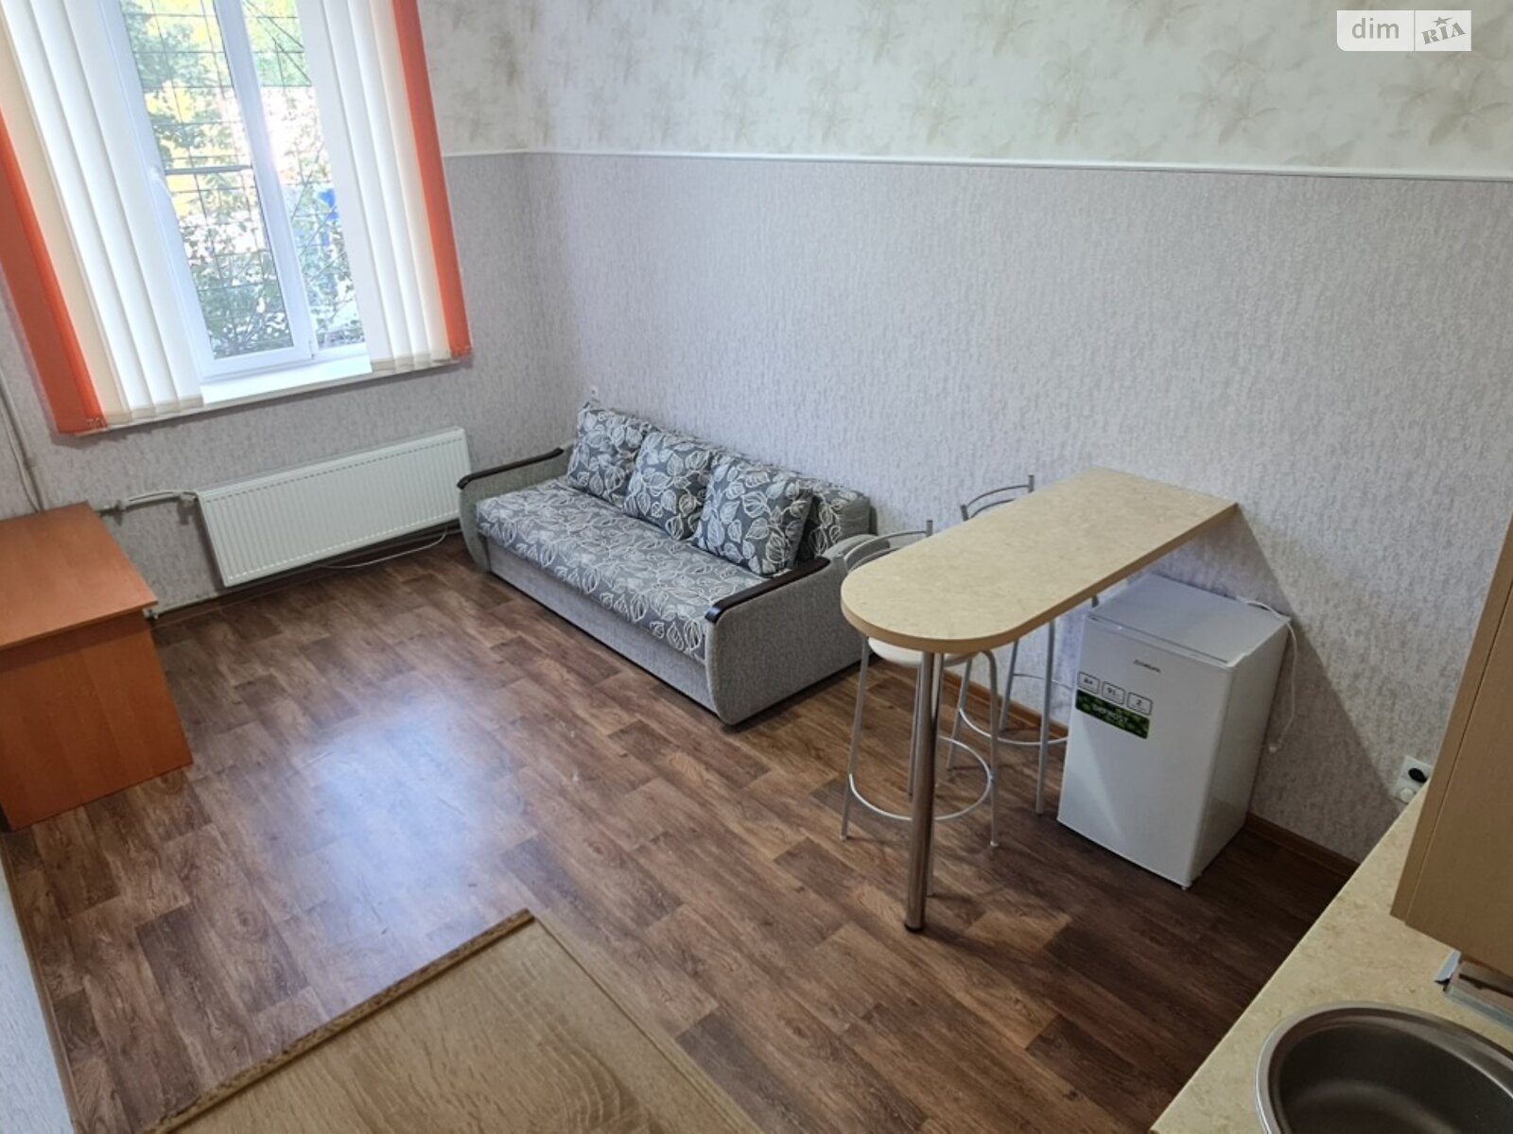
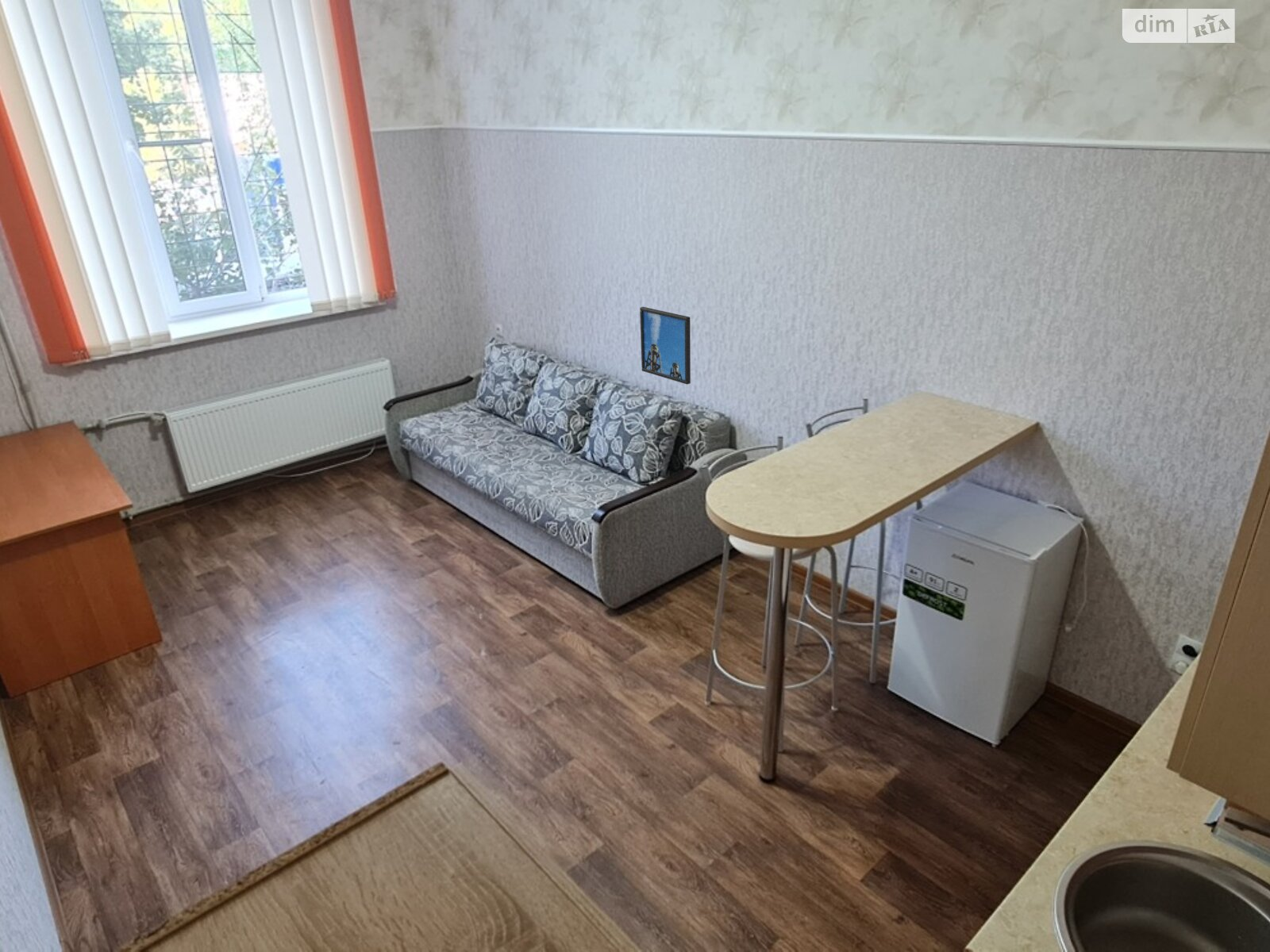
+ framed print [639,306,691,386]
